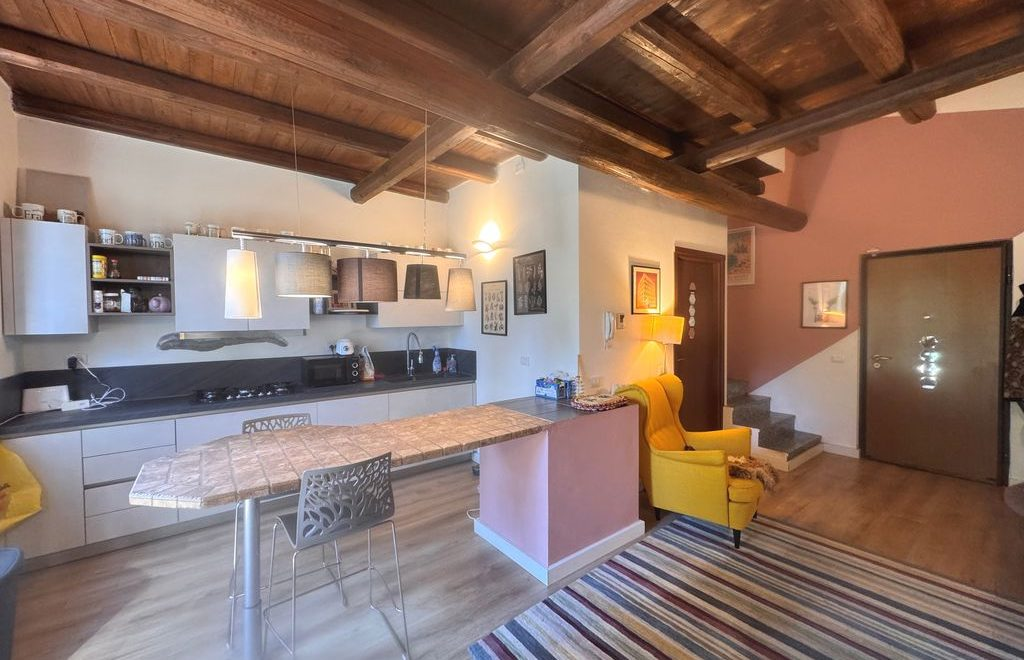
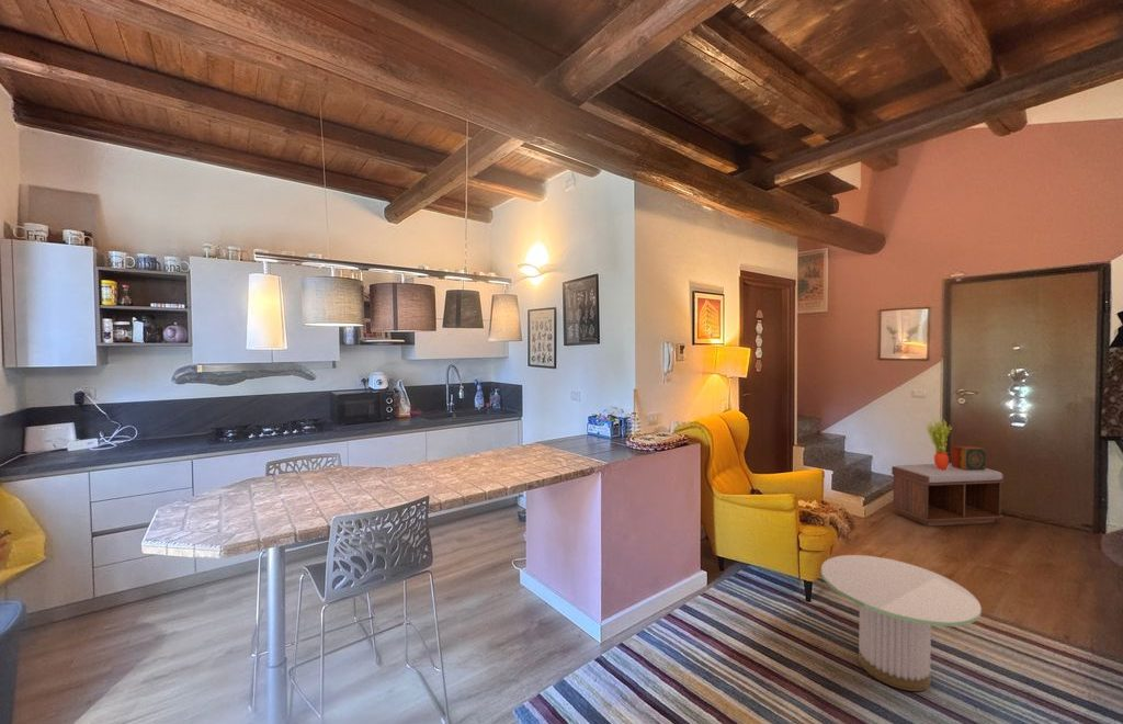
+ potted plant [923,416,953,470]
+ bench [891,462,1005,528]
+ side table [820,554,983,692]
+ decorative box [951,444,987,470]
